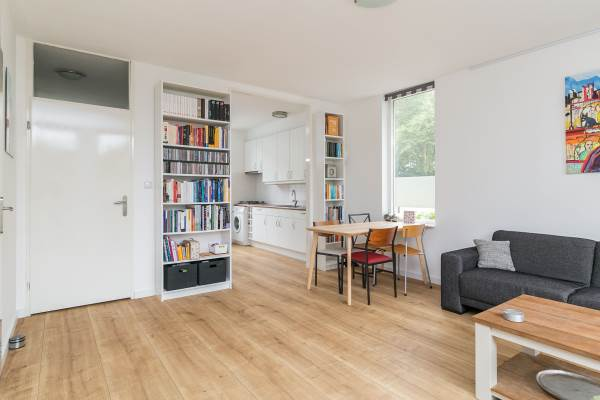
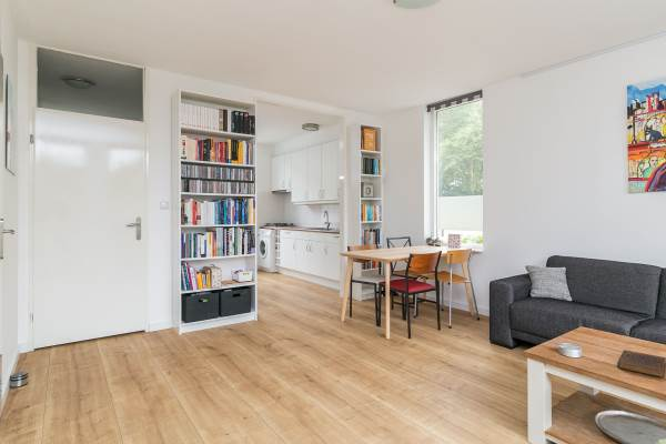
+ book [616,349,666,379]
